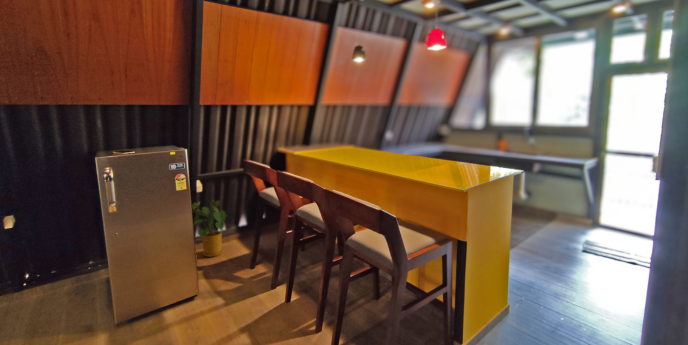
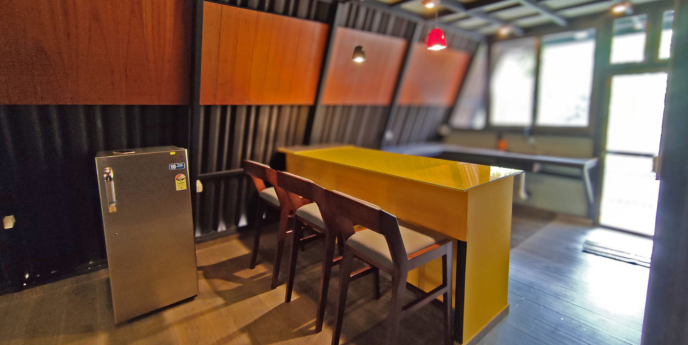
- house plant [191,198,227,258]
